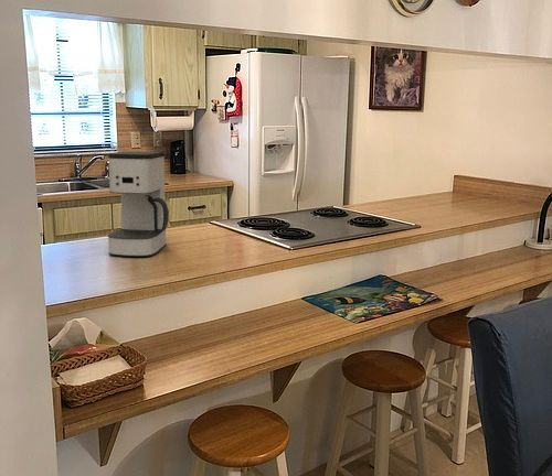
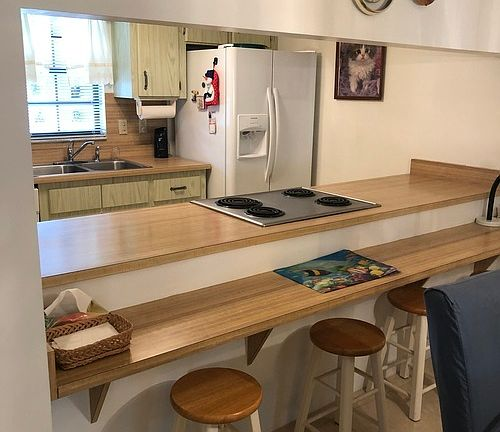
- coffee maker [107,150,170,258]
